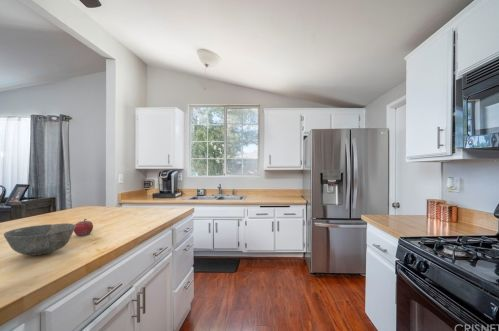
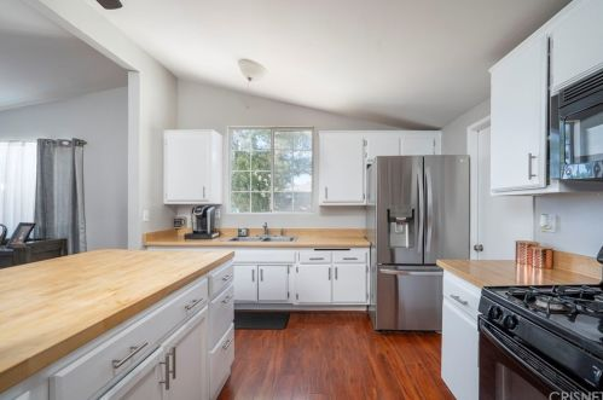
- fruit [73,218,94,237]
- bowl [3,222,76,256]
